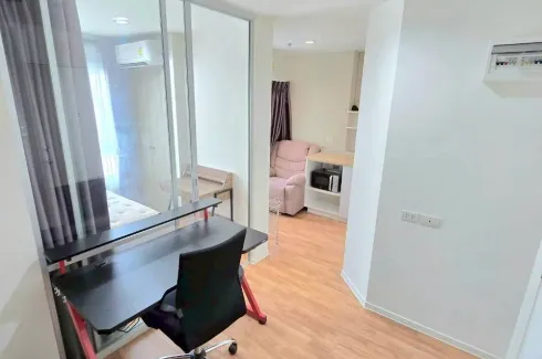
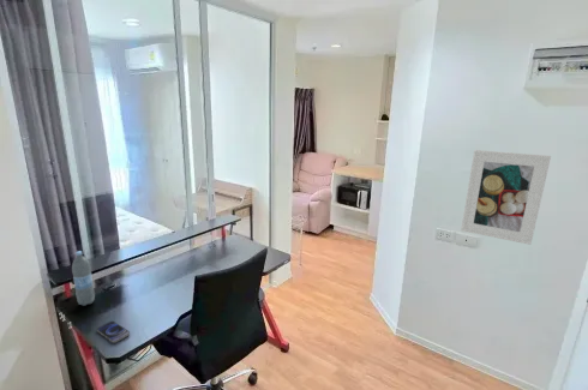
+ water bottle [71,250,96,307]
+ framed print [460,149,552,246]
+ smartphone [96,320,131,344]
